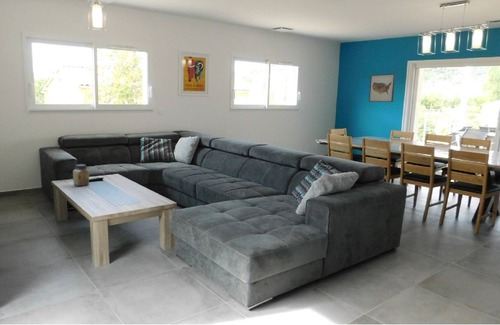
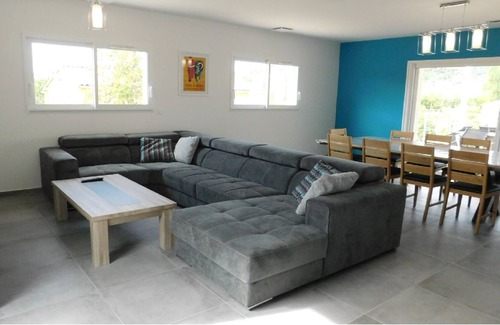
- wall art [368,73,396,103]
- jar [72,163,90,187]
